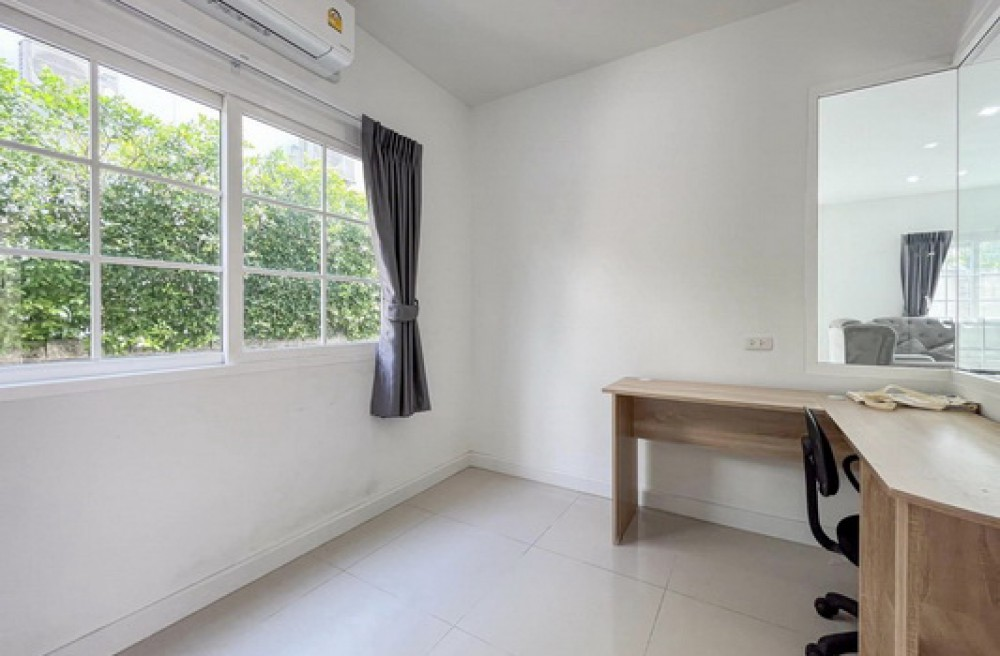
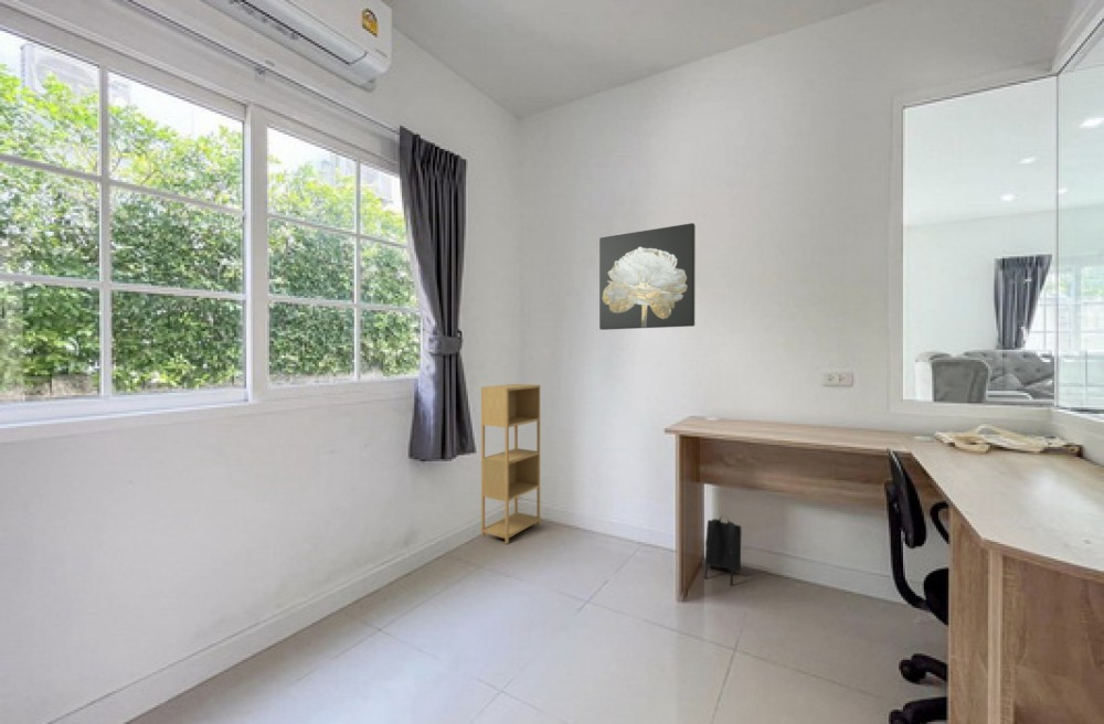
+ shelving unit [480,383,541,545]
+ backpack [703,514,742,587]
+ wall art [598,222,697,331]
